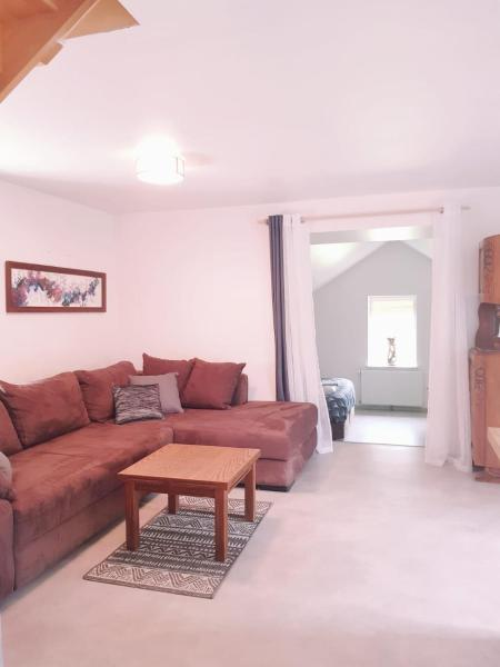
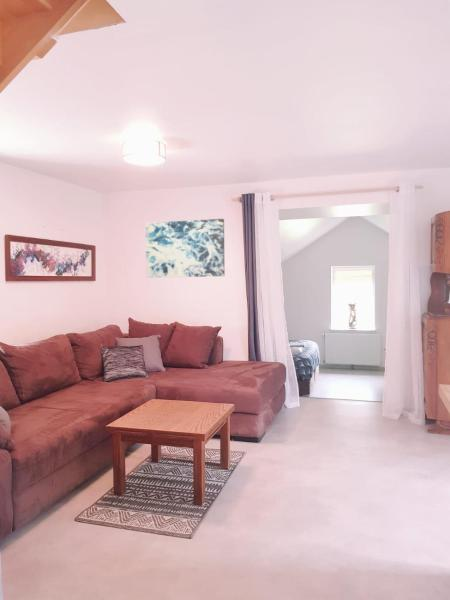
+ wall art [145,218,225,278]
